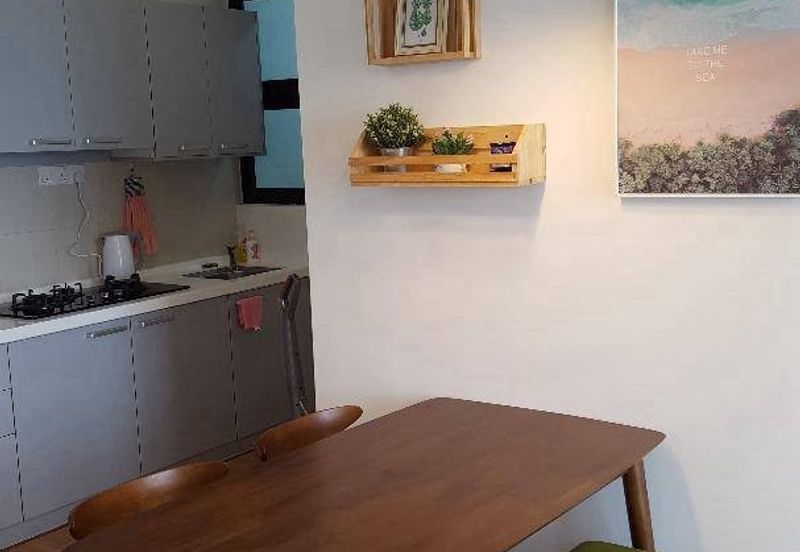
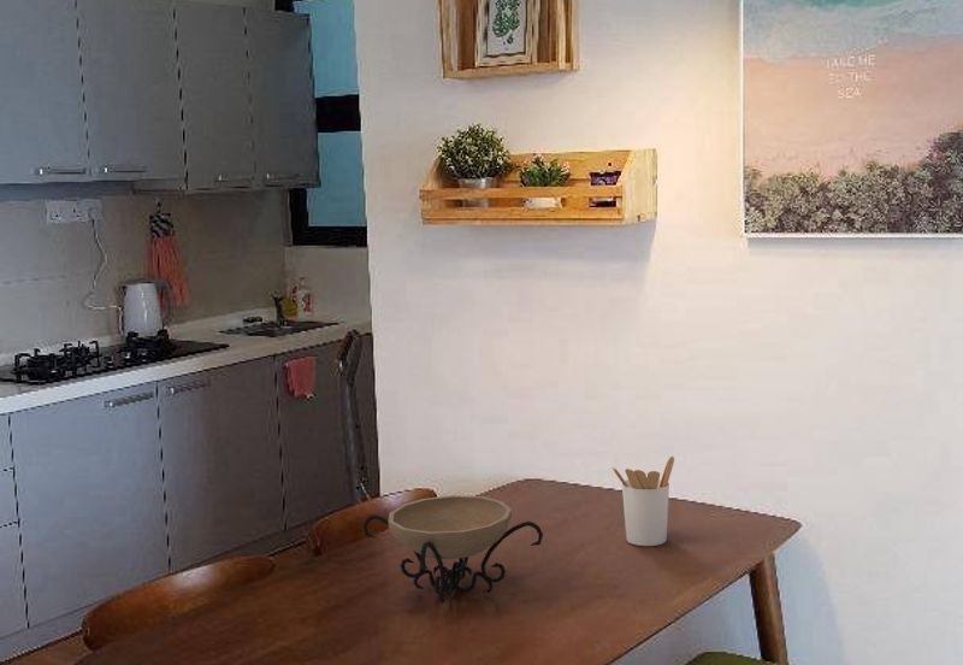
+ utensil holder [612,455,675,547]
+ decorative bowl [361,494,544,605]
